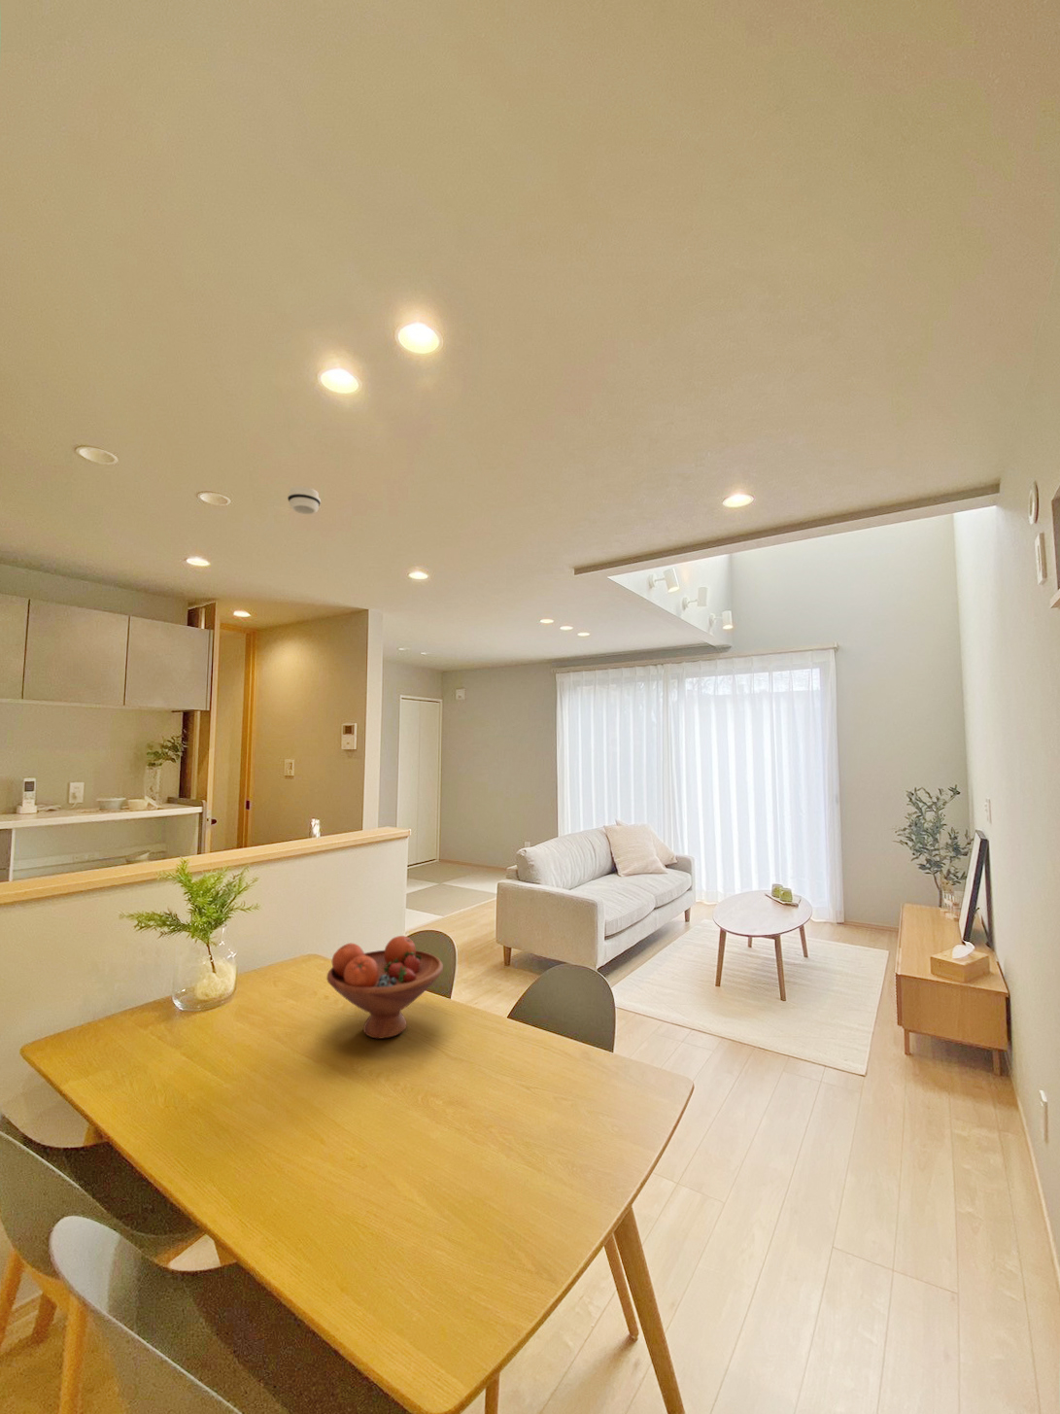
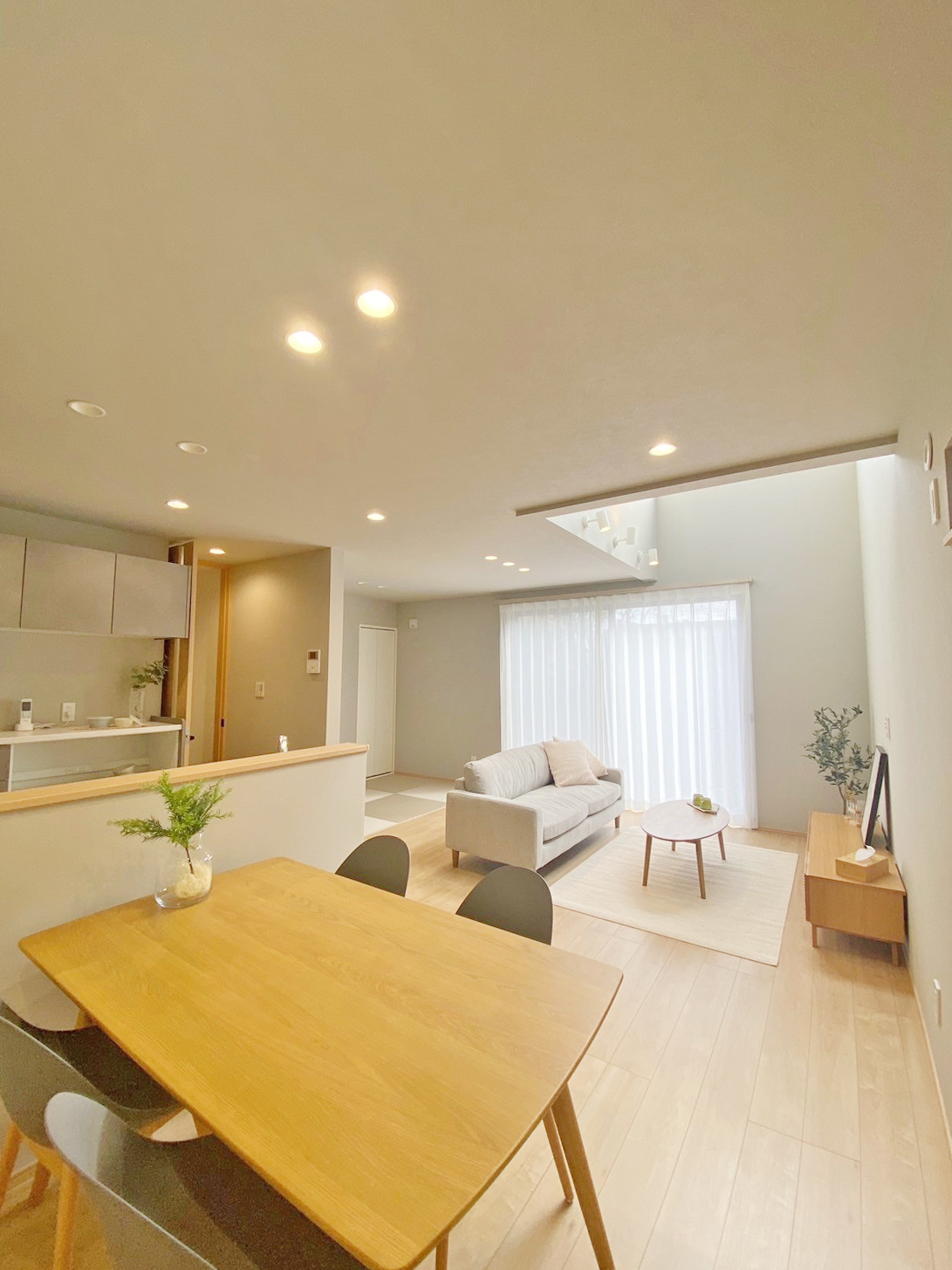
- smoke detector [286,485,322,515]
- fruit bowl [325,935,444,1040]
